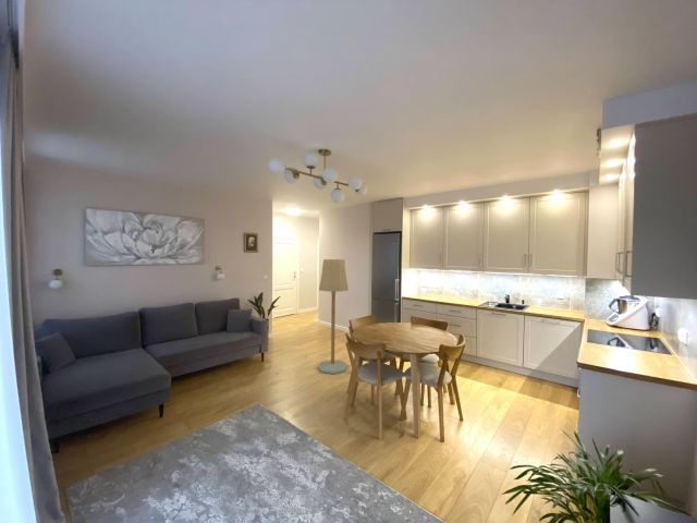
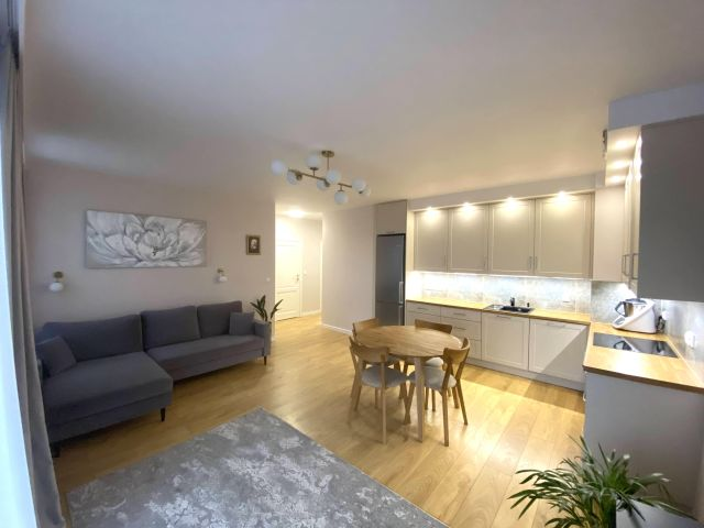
- floor lamp [317,258,350,375]
